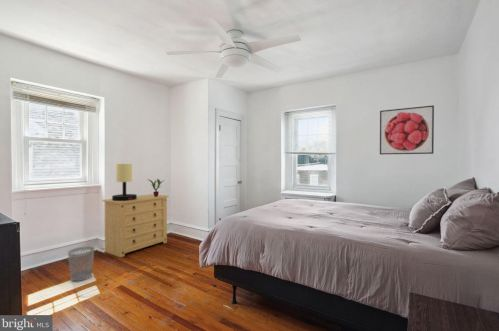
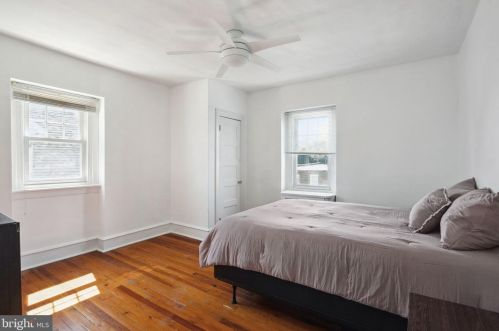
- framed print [379,104,435,155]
- wastebasket [67,245,95,282]
- potted plant [146,178,164,197]
- table lamp [111,163,138,201]
- dresser [101,193,170,258]
